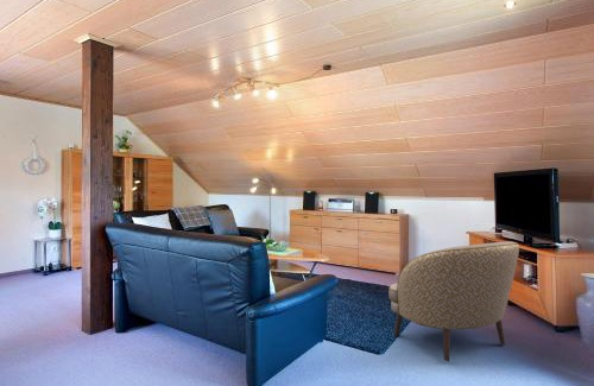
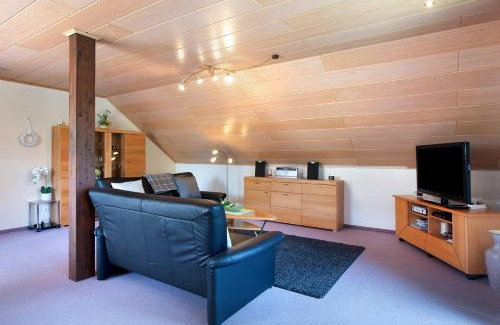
- armchair [387,240,520,362]
